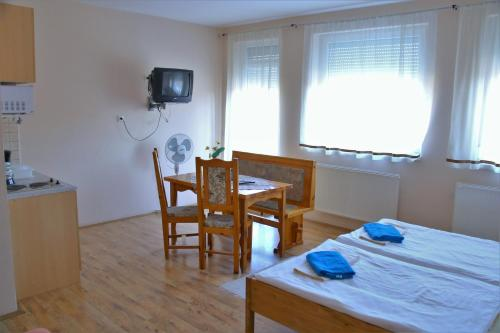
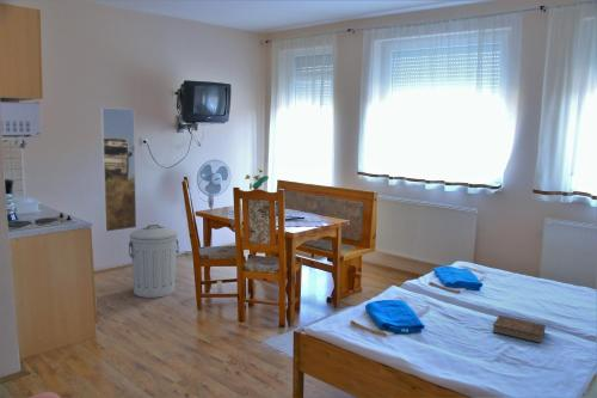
+ trash can [128,224,180,299]
+ book [491,314,547,344]
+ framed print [99,106,137,233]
